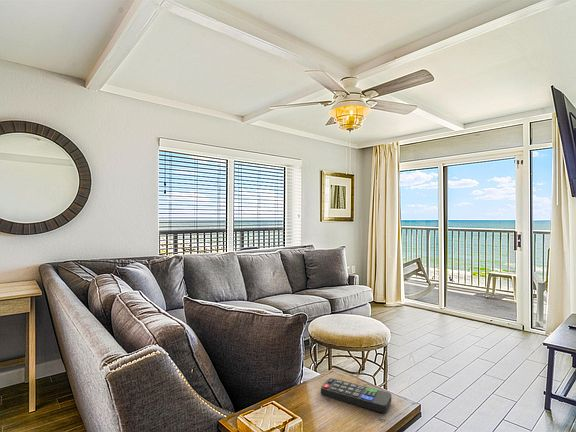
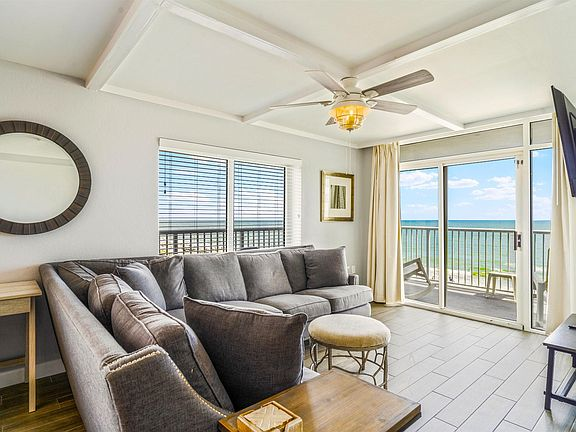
- remote control [320,377,392,414]
